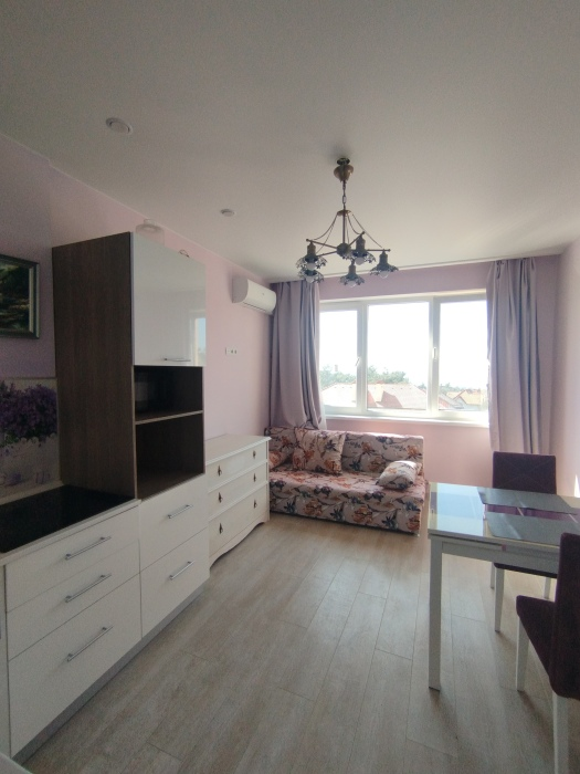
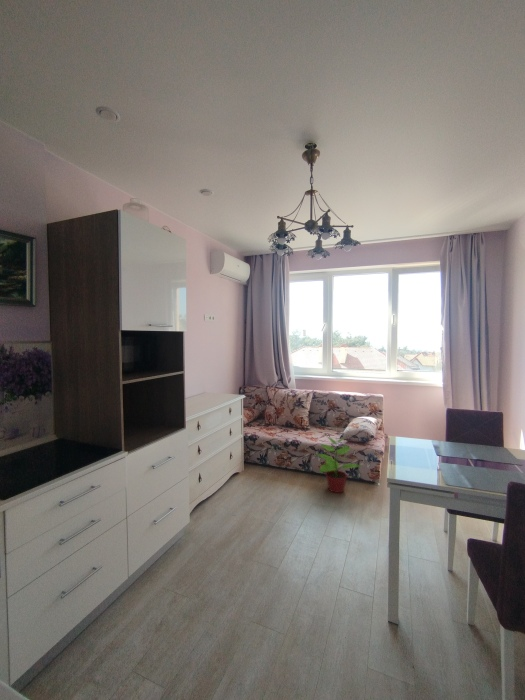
+ potted plant [315,436,362,494]
